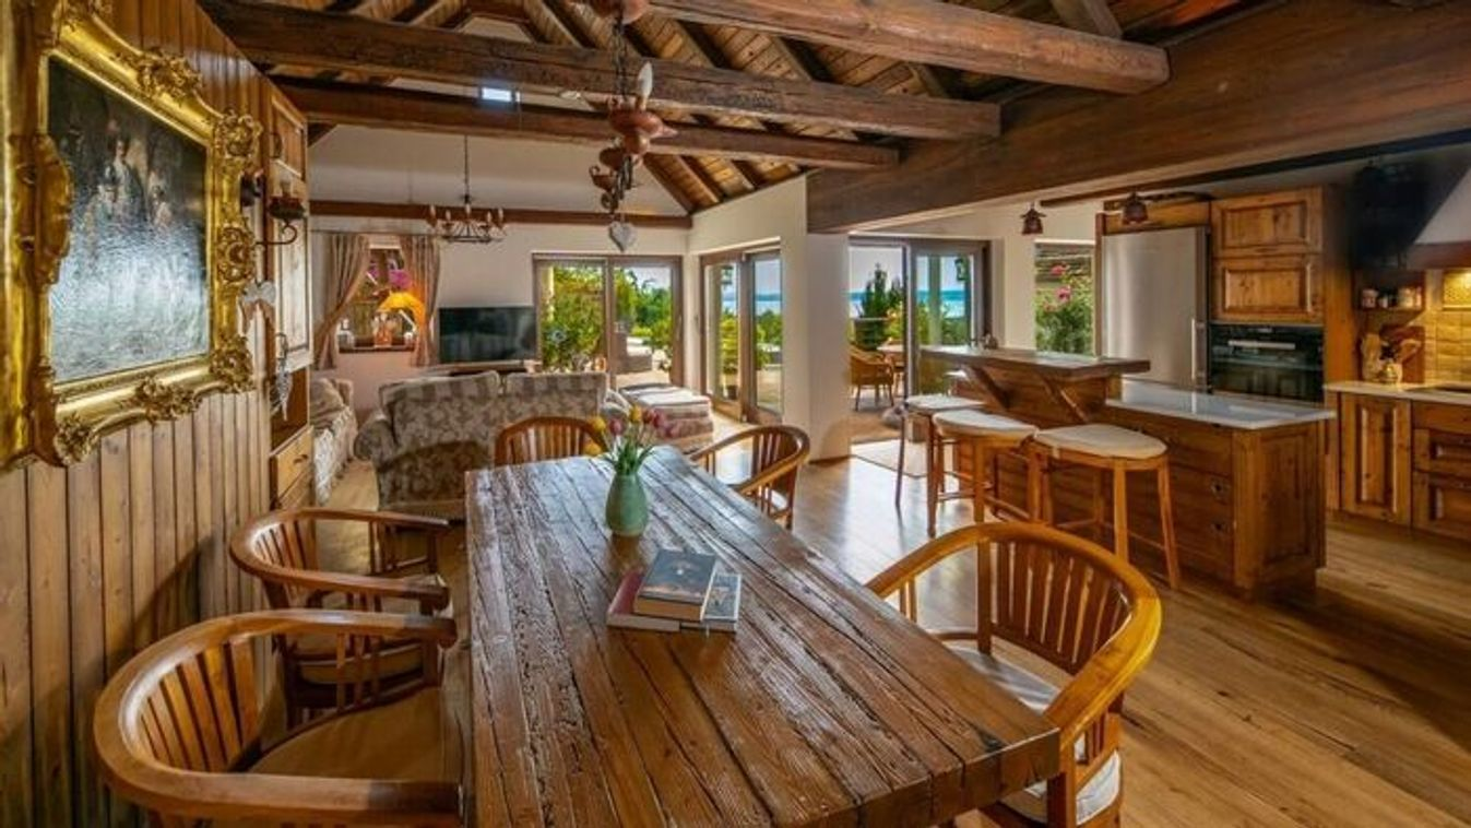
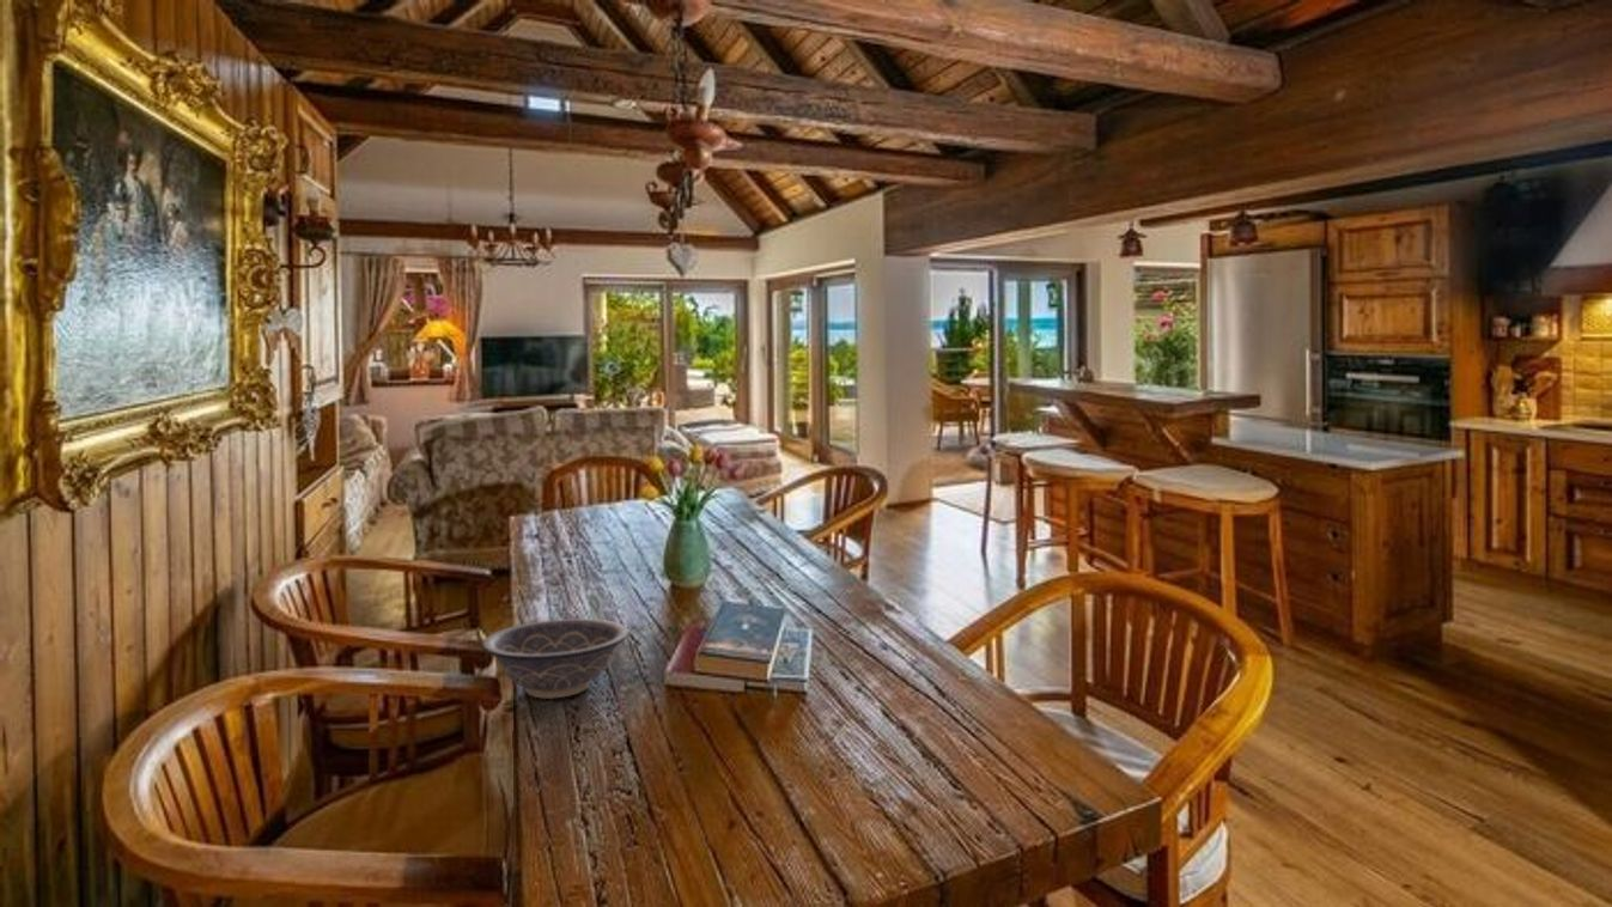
+ decorative bowl [480,617,629,700]
